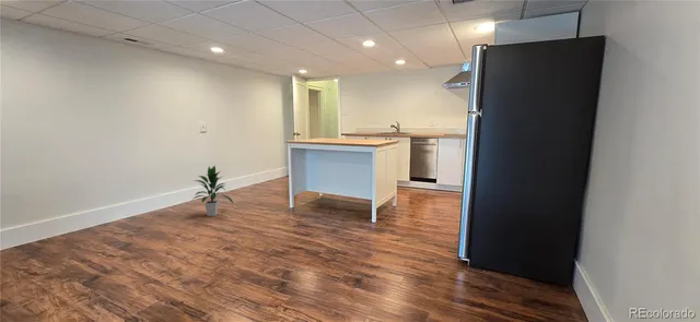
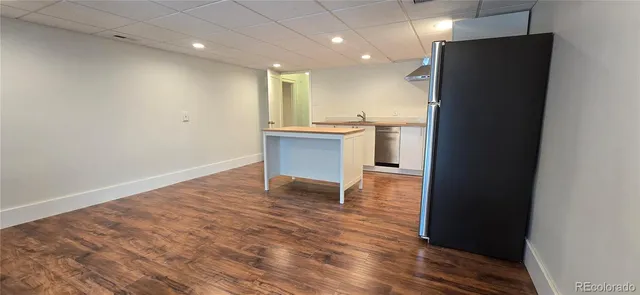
- indoor plant [191,165,234,217]
